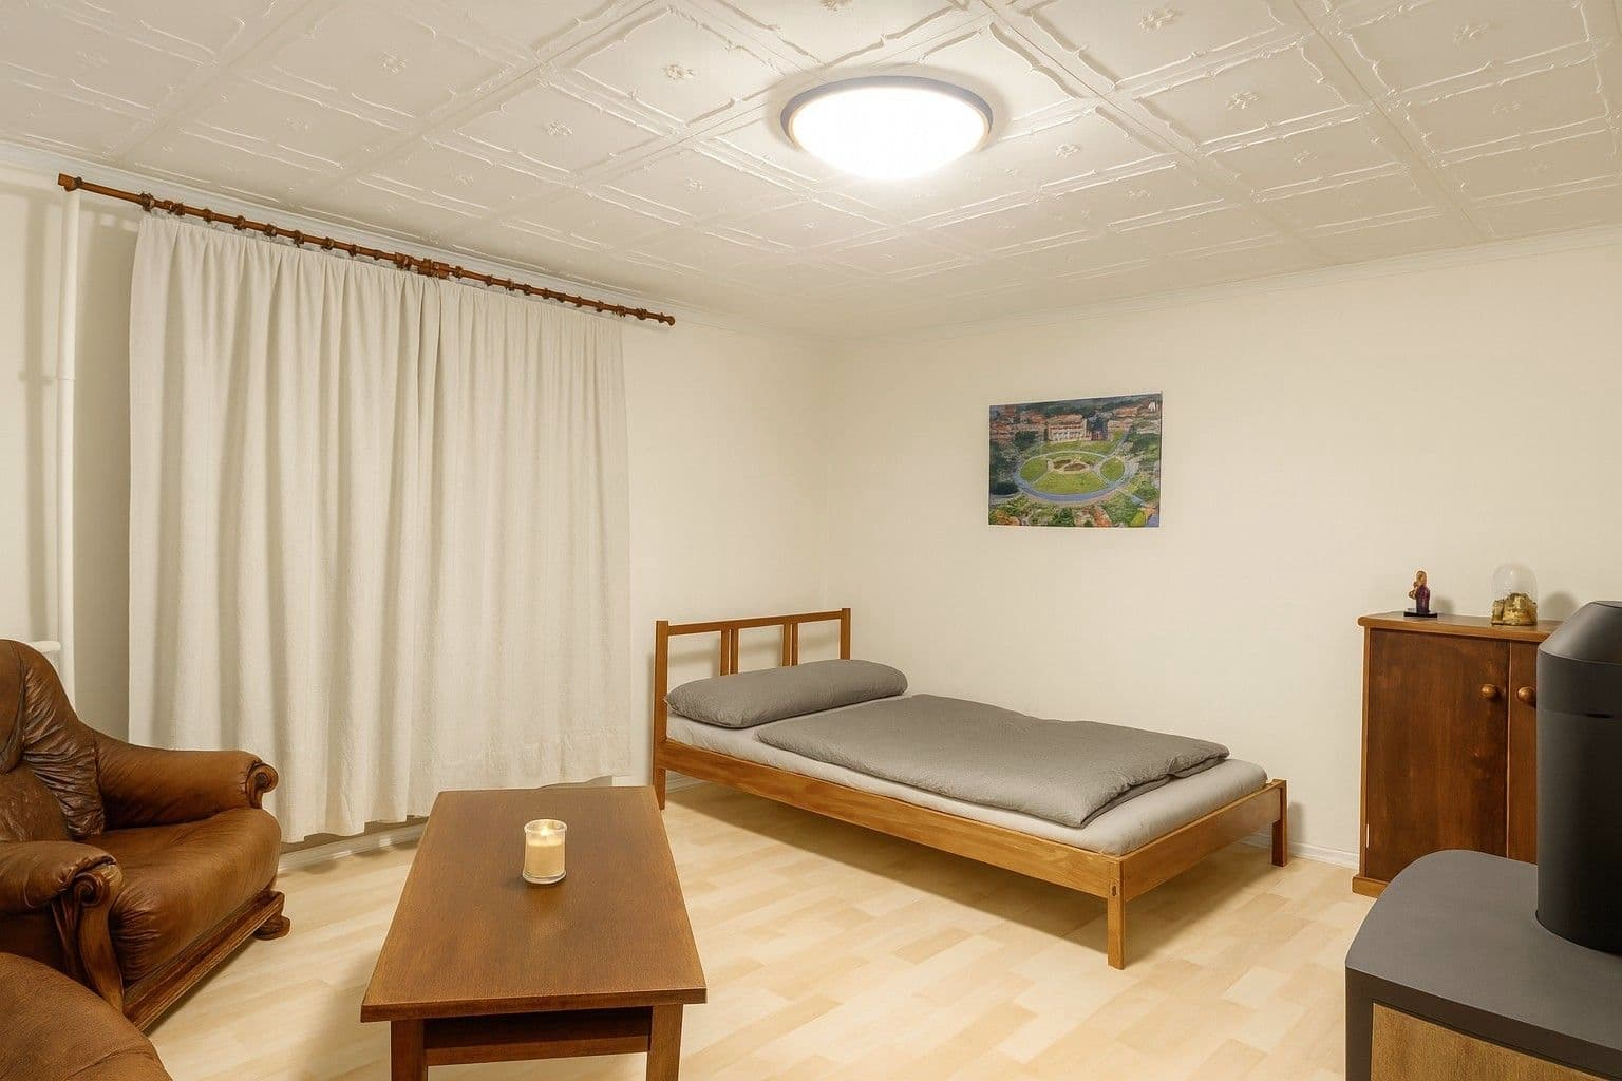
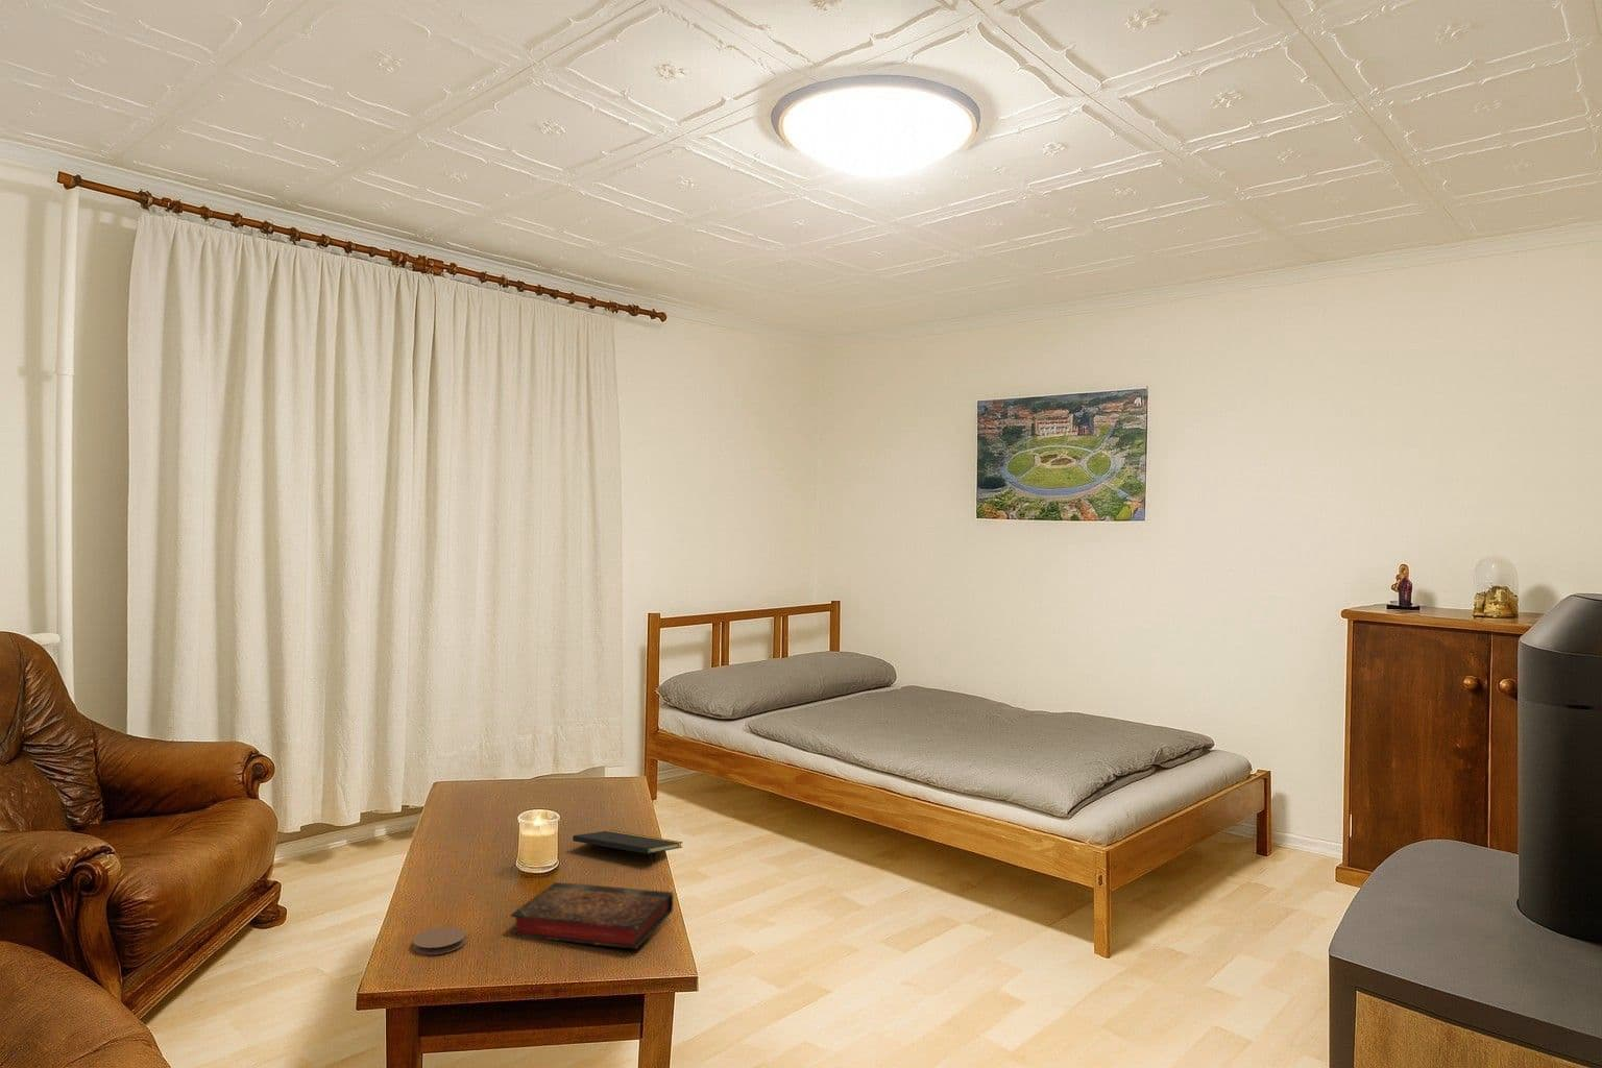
+ coaster [412,925,467,956]
+ book [509,881,675,950]
+ notepad [571,830,684,868]
